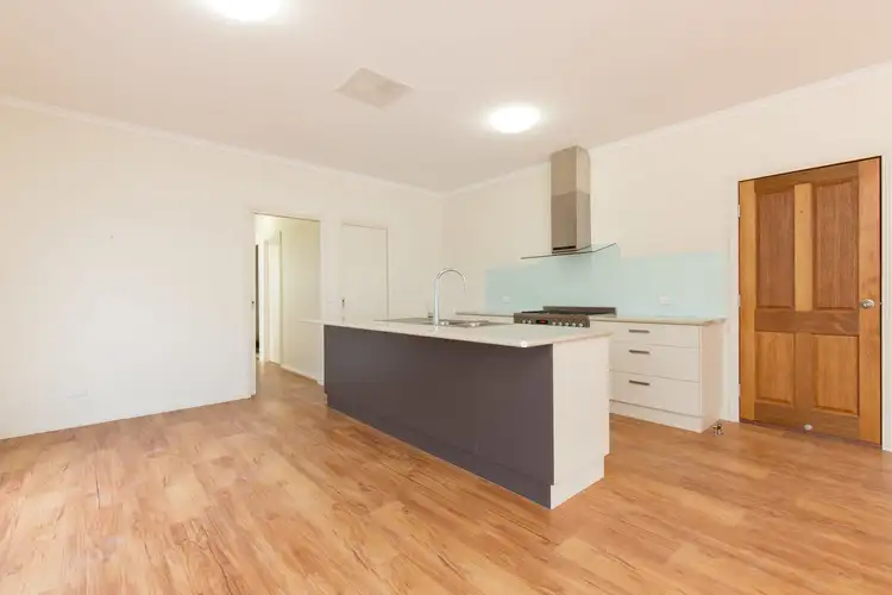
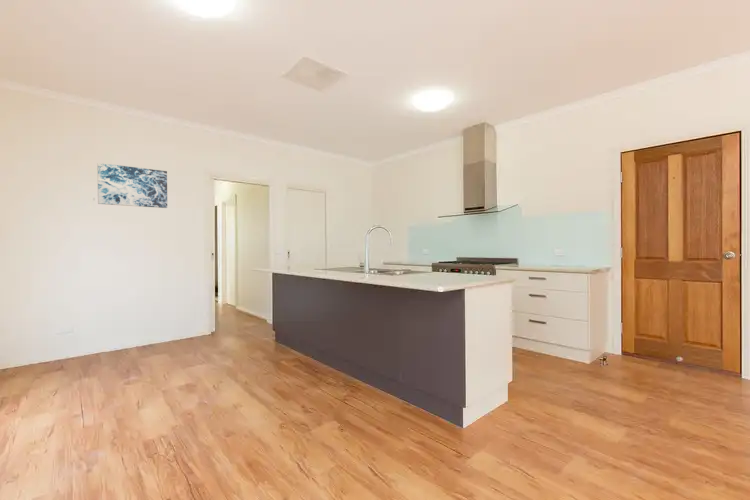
+ wall art [97,162,168,209]
